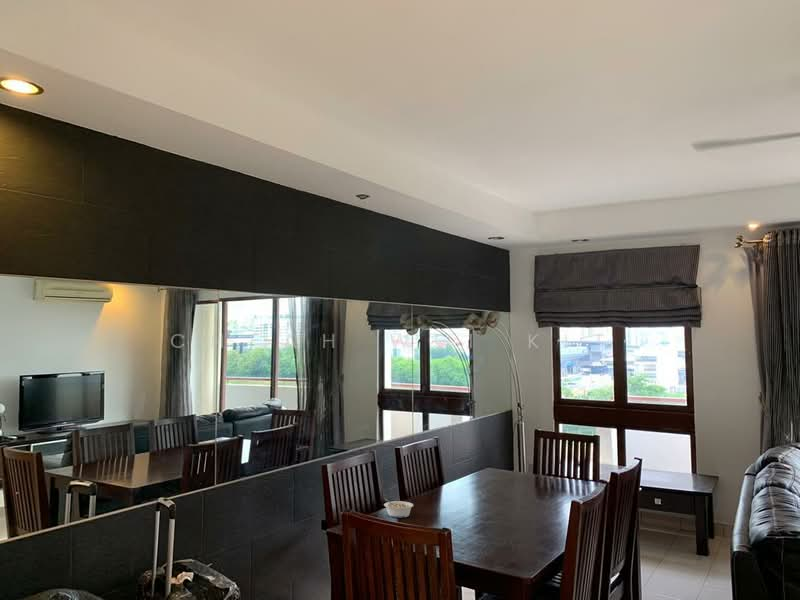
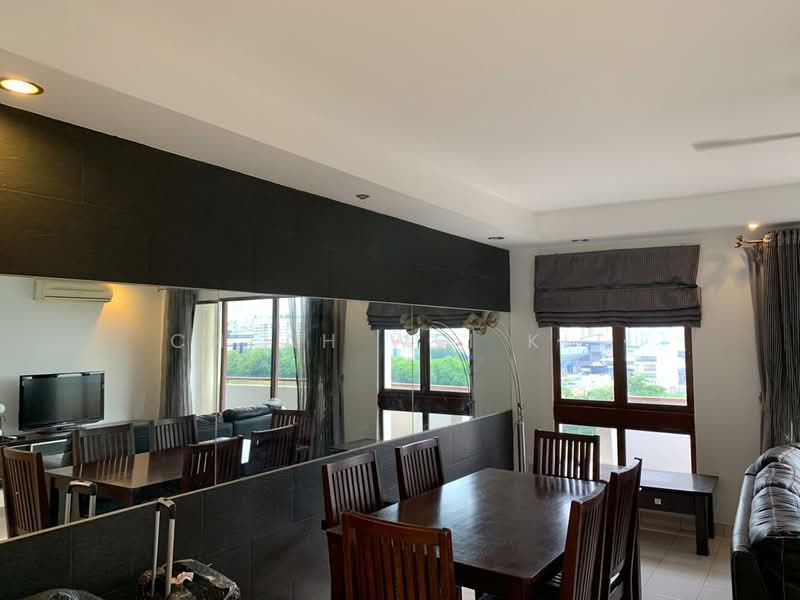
- legume [383,497,414,519]
